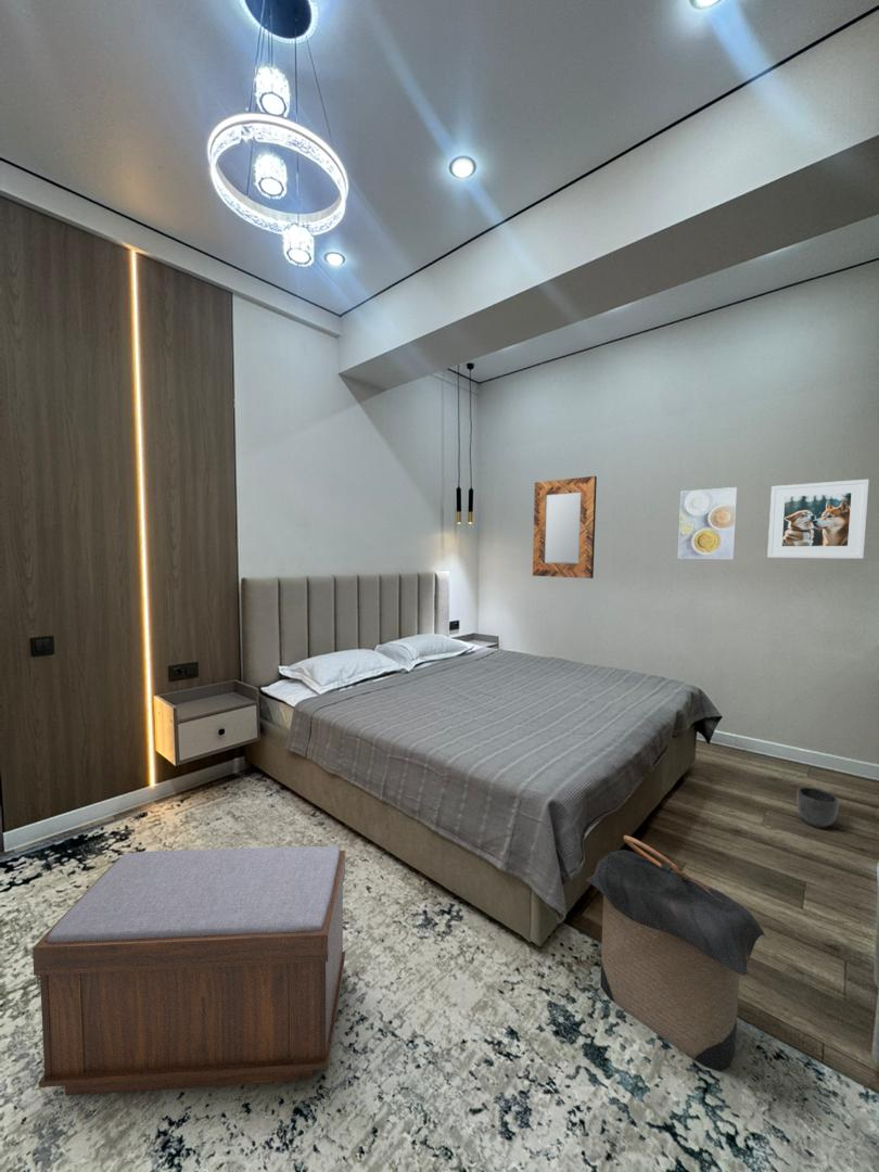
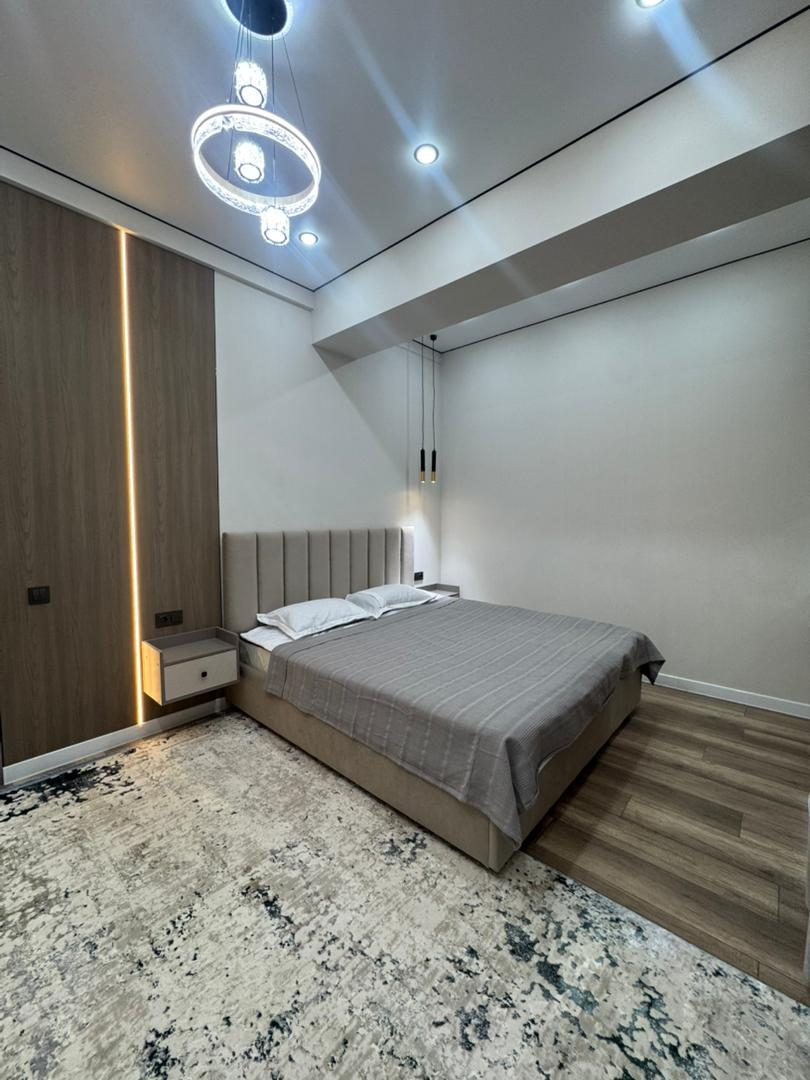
- planter [795,786,840,829]
- laundry hamper [586,835,768,1072]
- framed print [766,479,870,560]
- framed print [677,486,739,560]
- bench [31,845,346,1096]
- home mirror [532,475,598,579]
